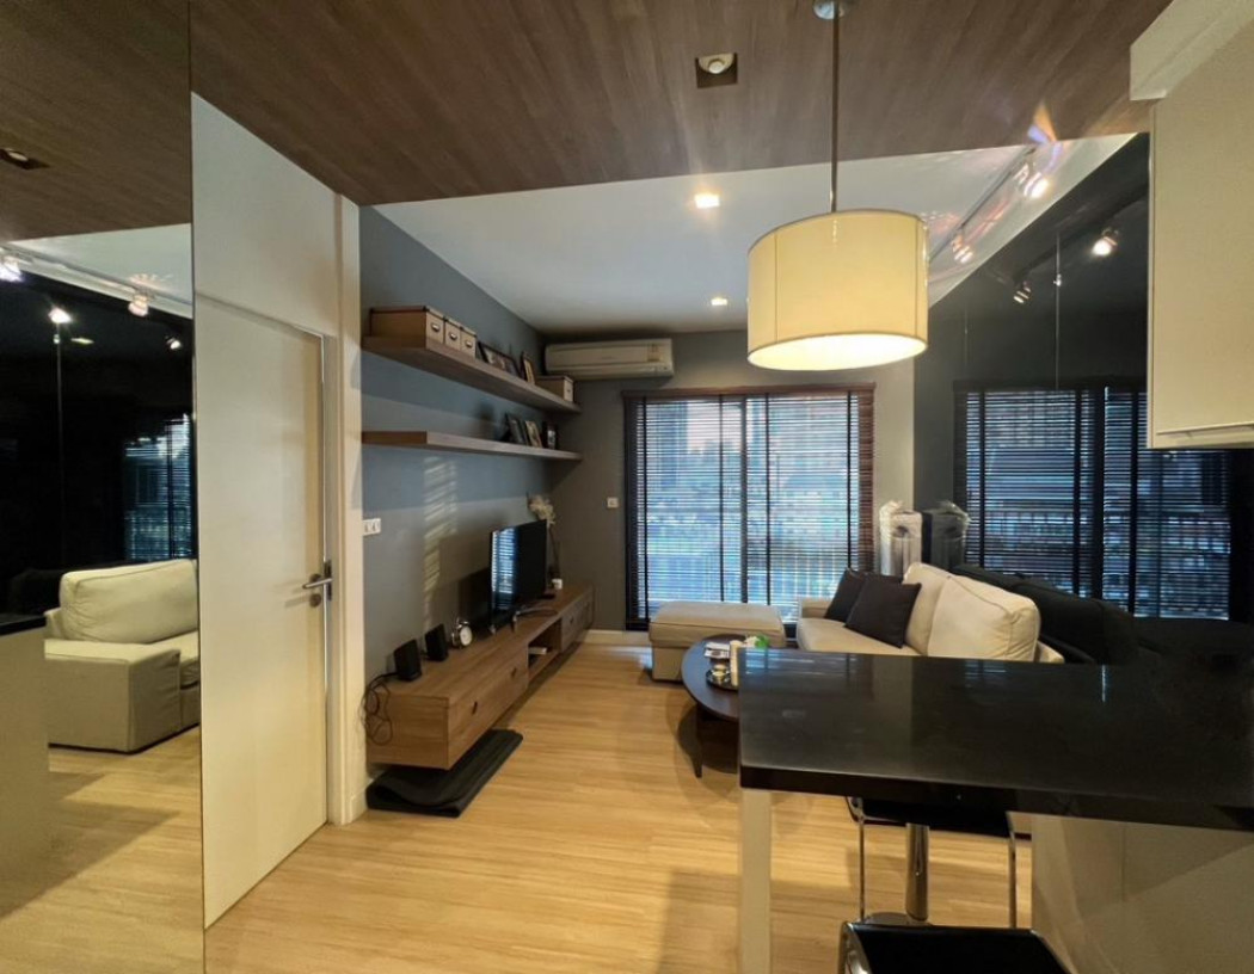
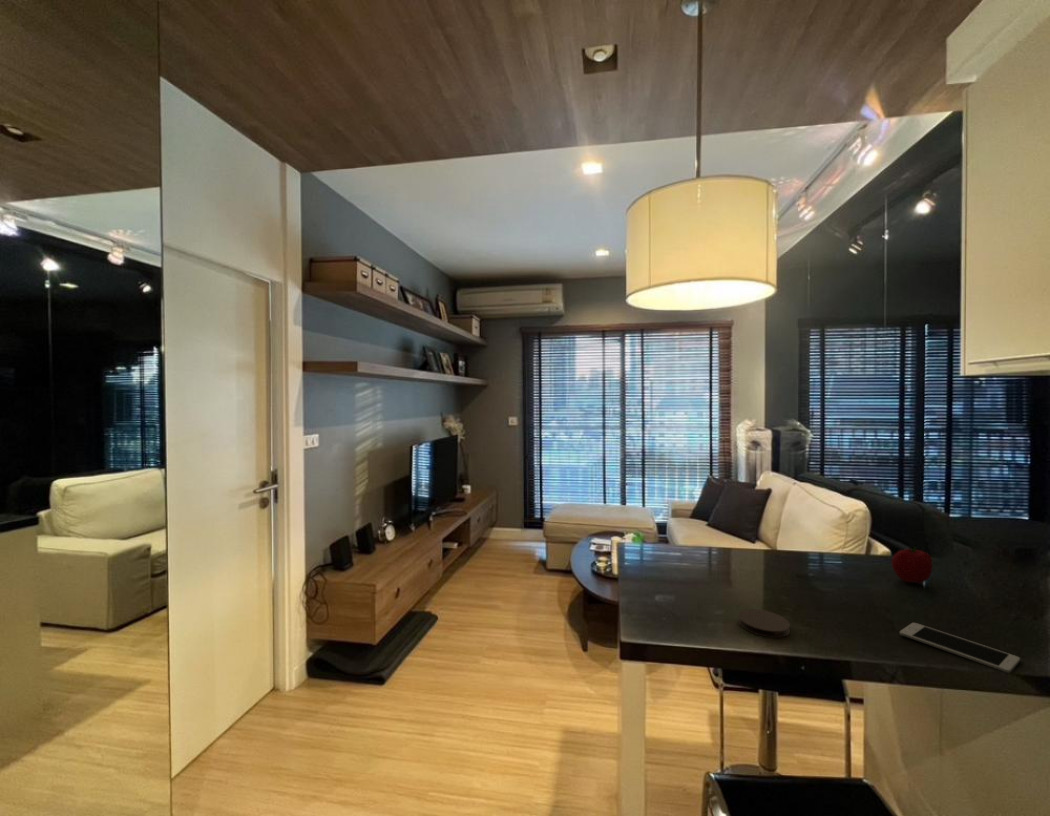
+ cell phone [899,622,1021,674]
+ coaster [737,608,791,639]
+ fruit [891,546,934,585]
